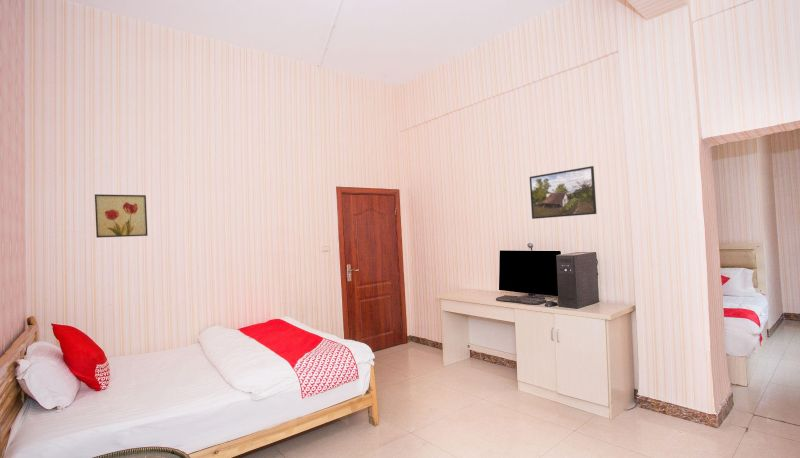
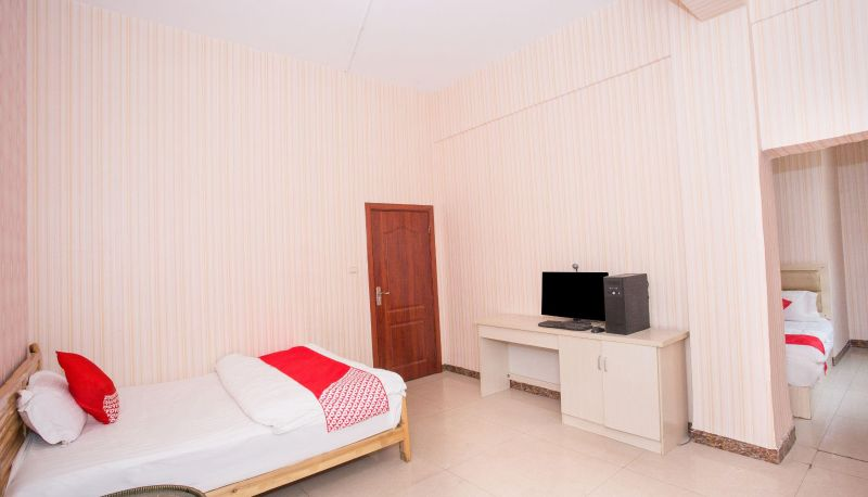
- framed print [529,165,598,220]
- wall art [94,193,148,239]
